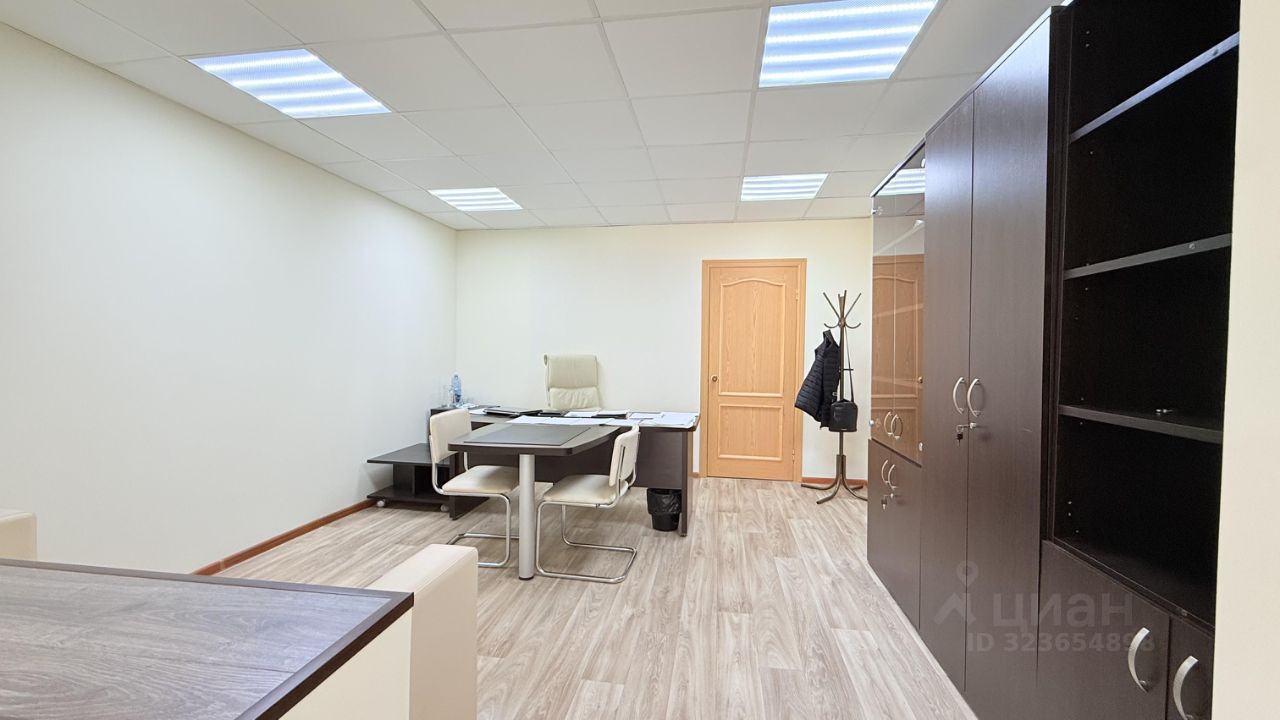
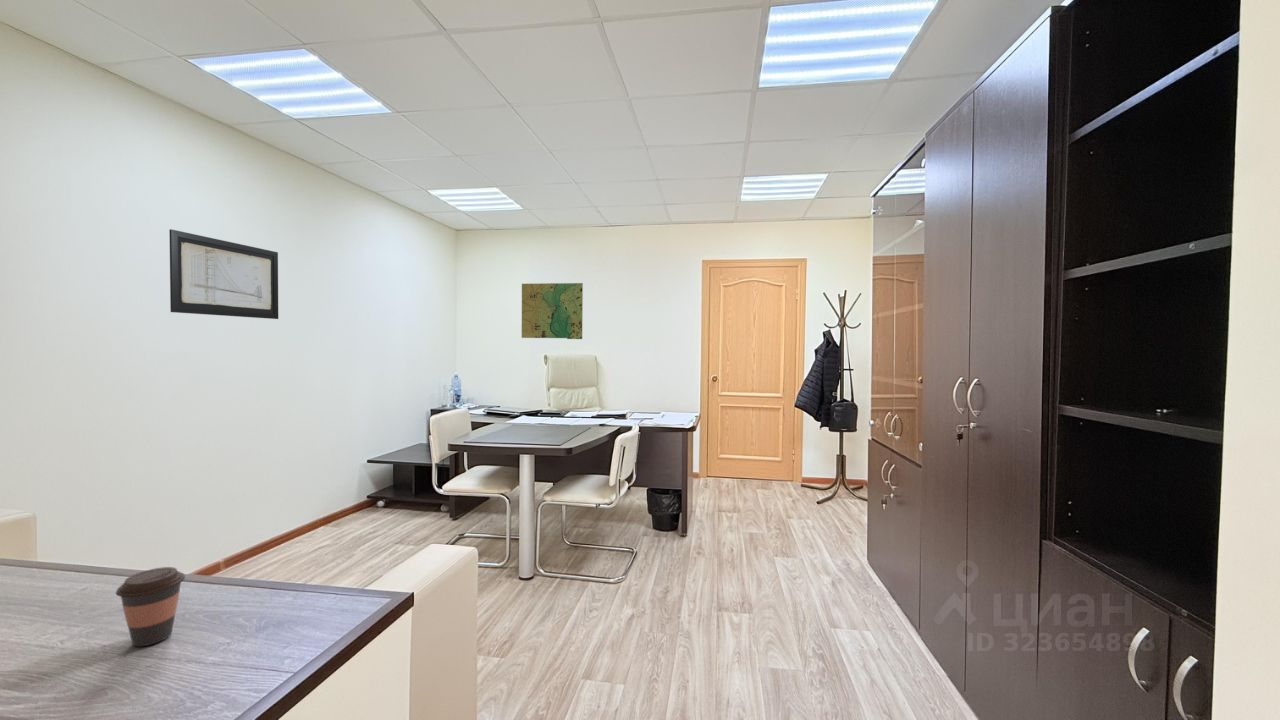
+ coffee cup [115,566,186,647]
+ map [521,282,584,340]
+ wall art [168,228,279,320]
